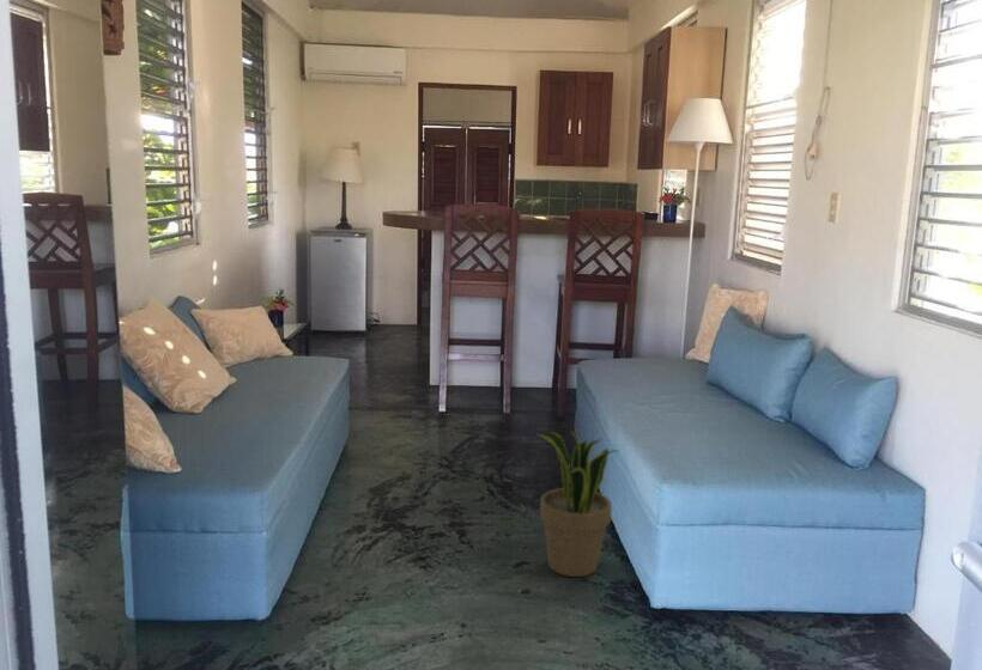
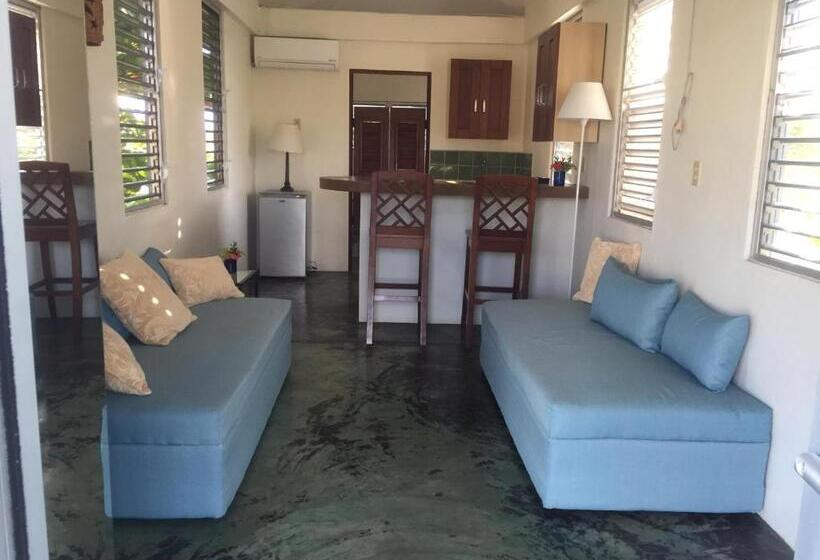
- potted plant [534,430,618,578]
